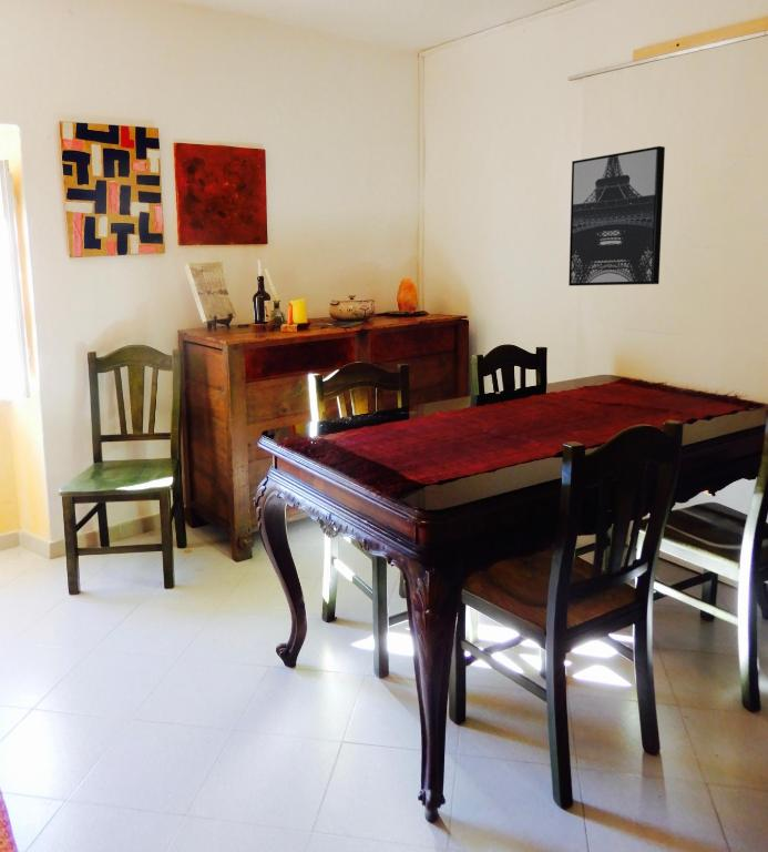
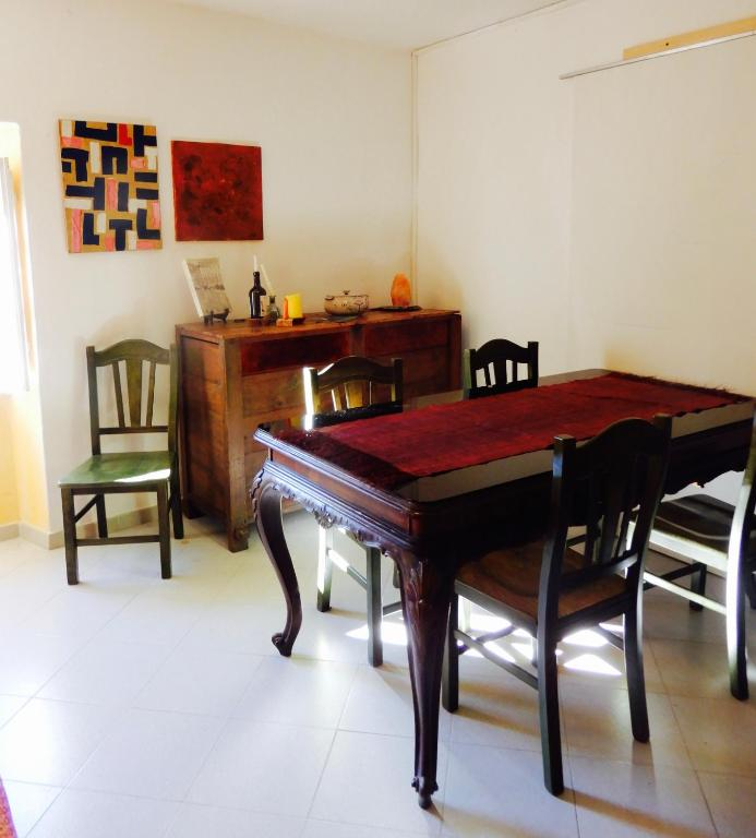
- wall art [567,145,666,287]
